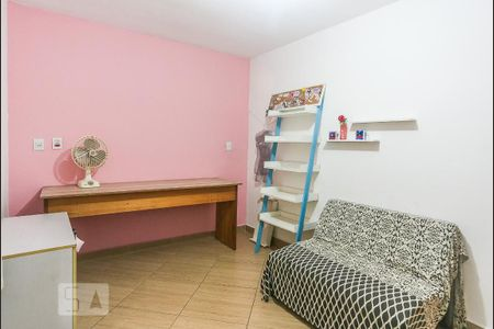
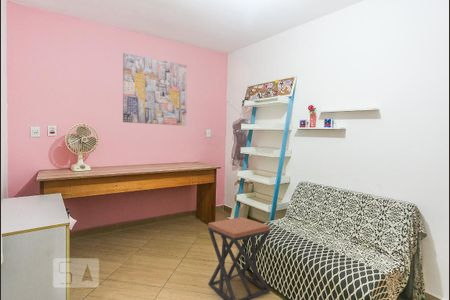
+ stool [207,216,271,300]
+ wall art [122,52,187,127]
